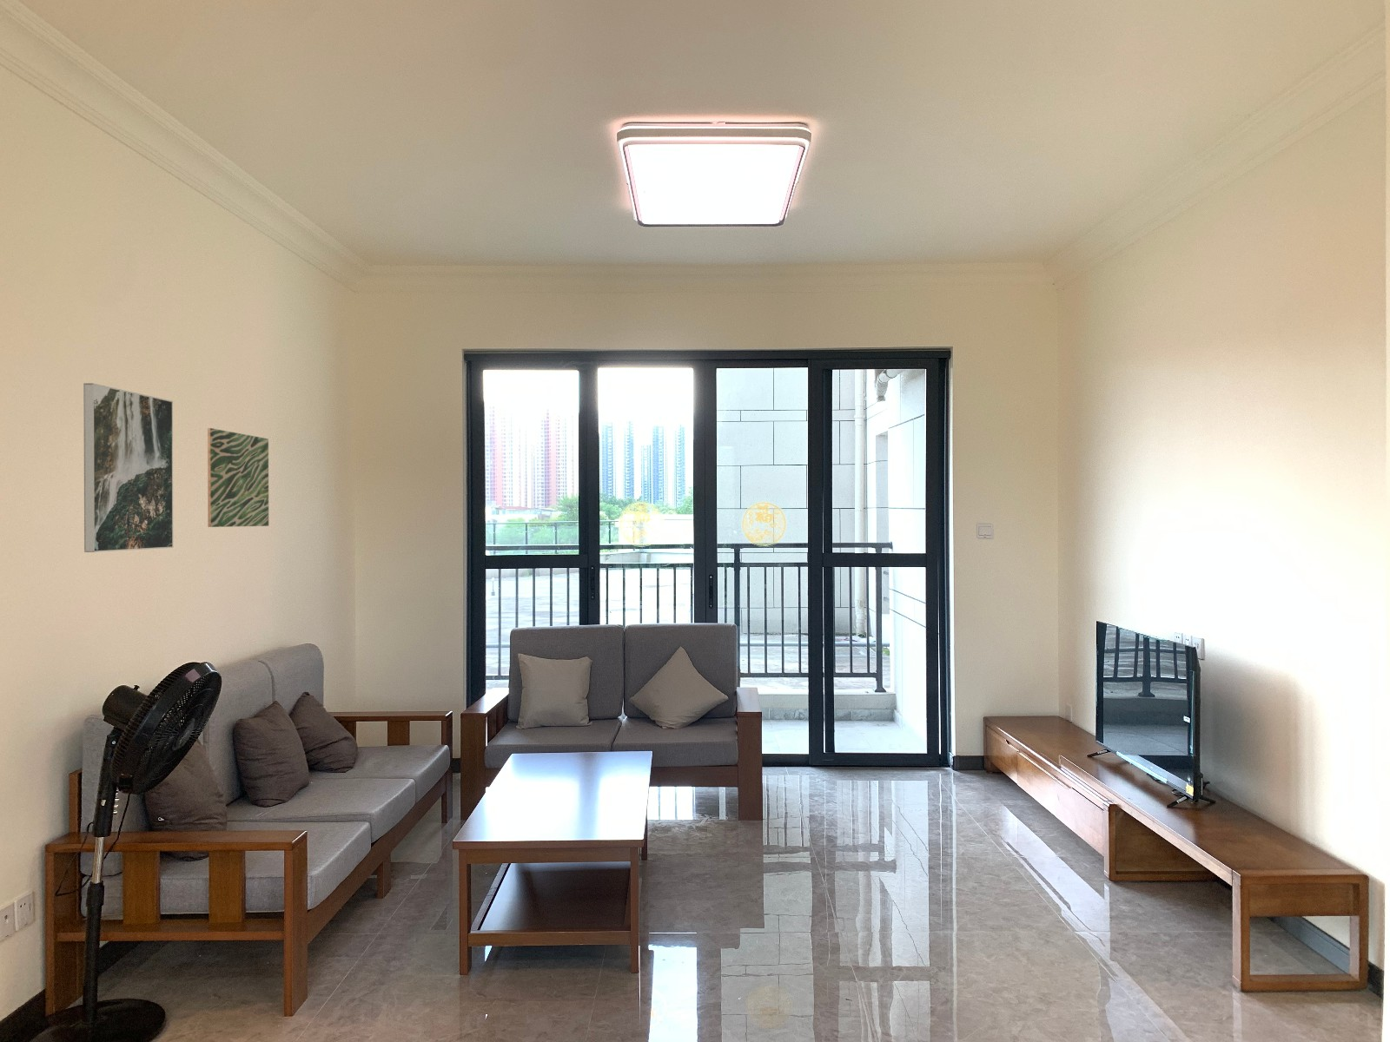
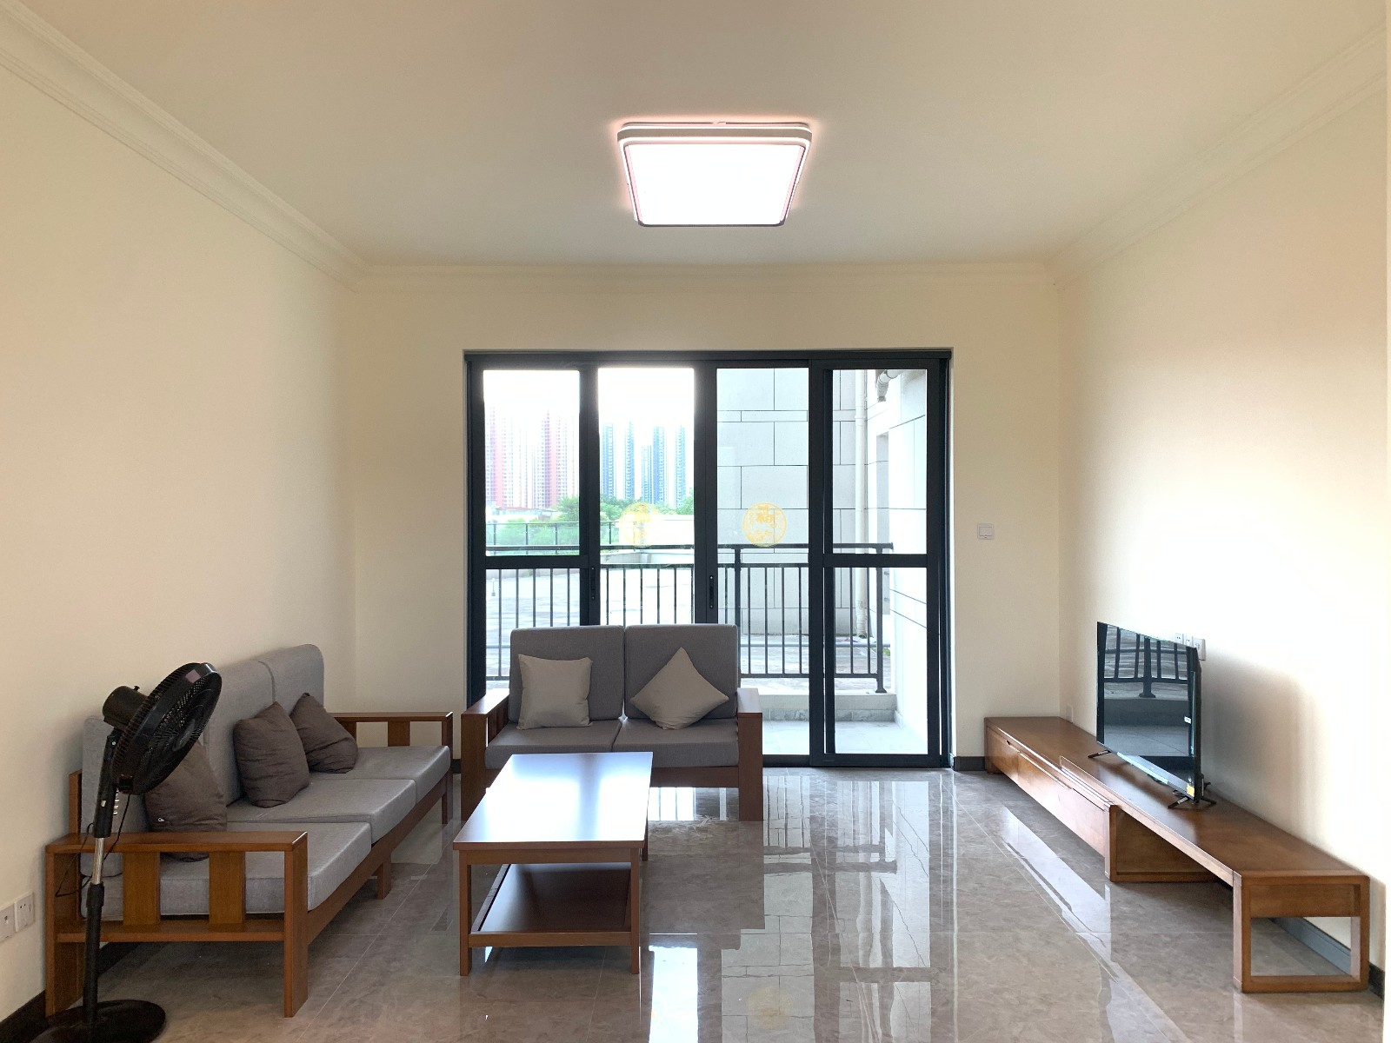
- wall art [207,427,269,528]
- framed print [82,382,174,553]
